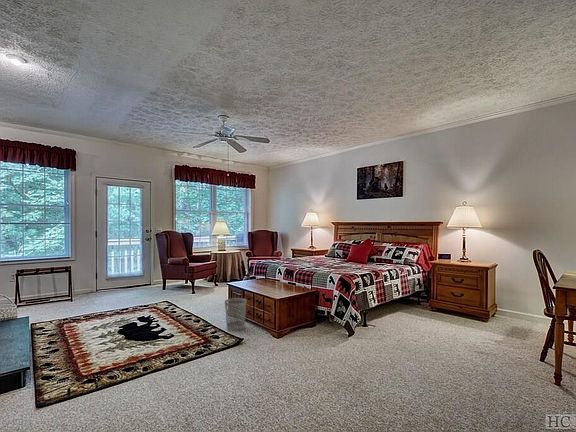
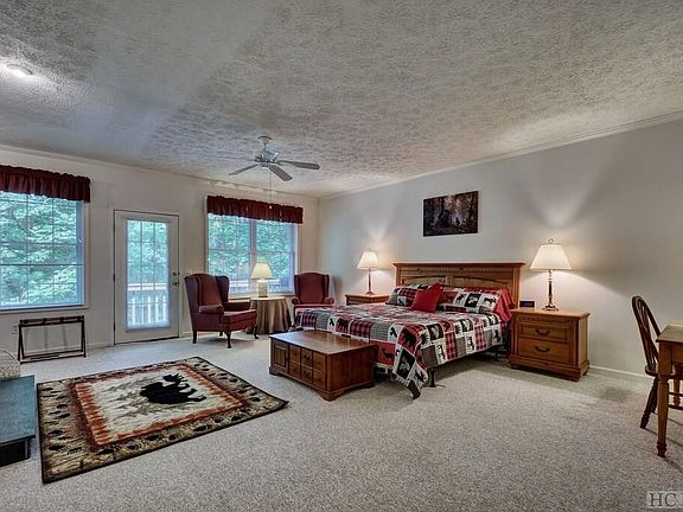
- wastebasket [224,297,248,332]
